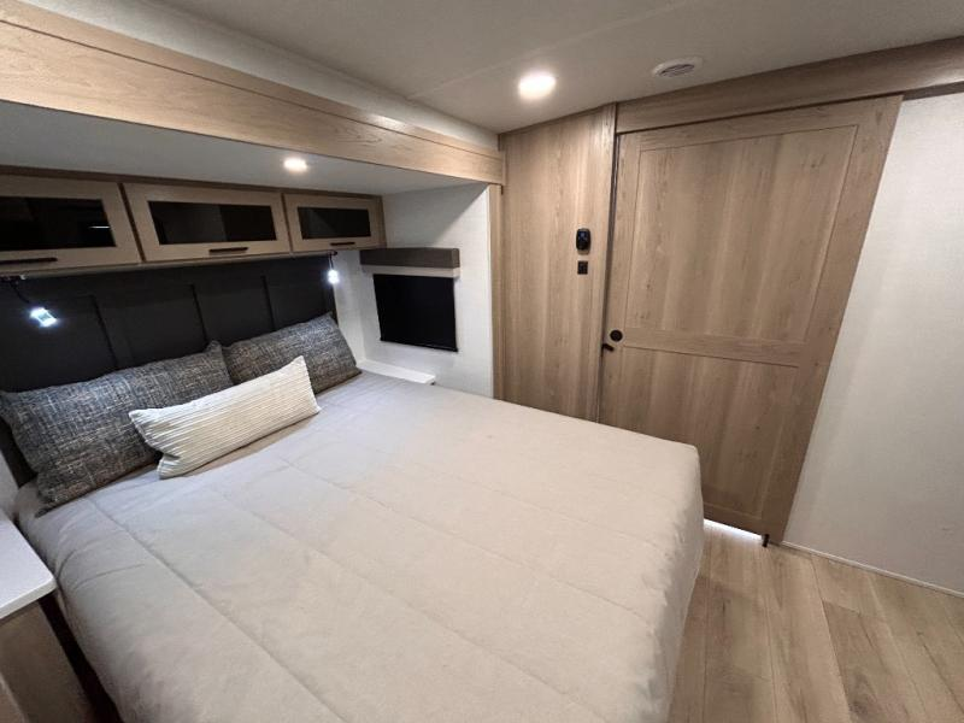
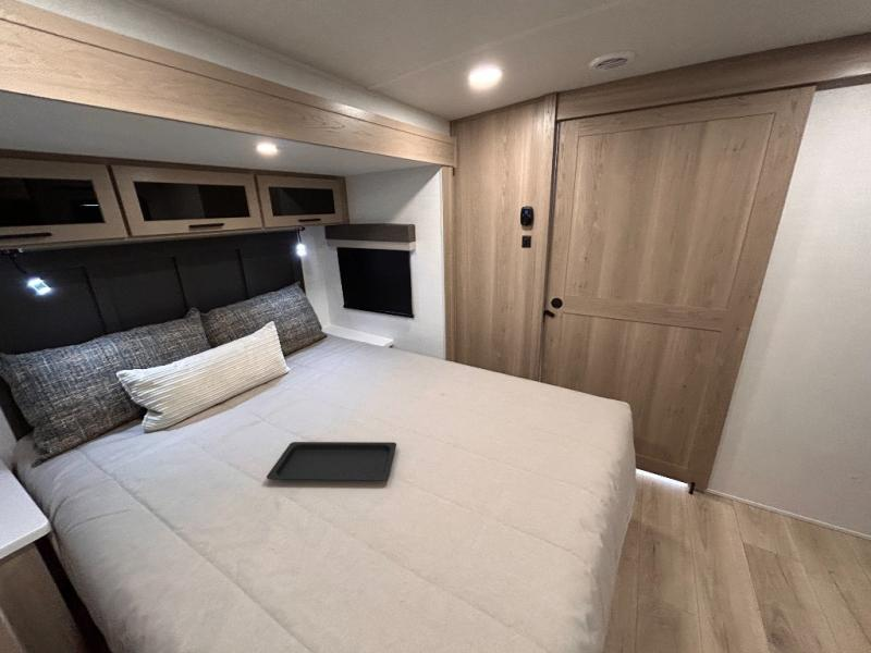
+ serving tray [266,441,397,481]
